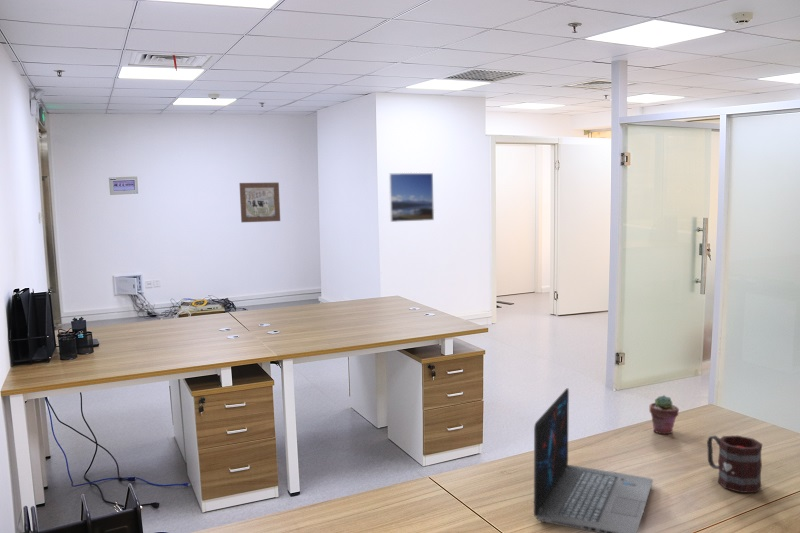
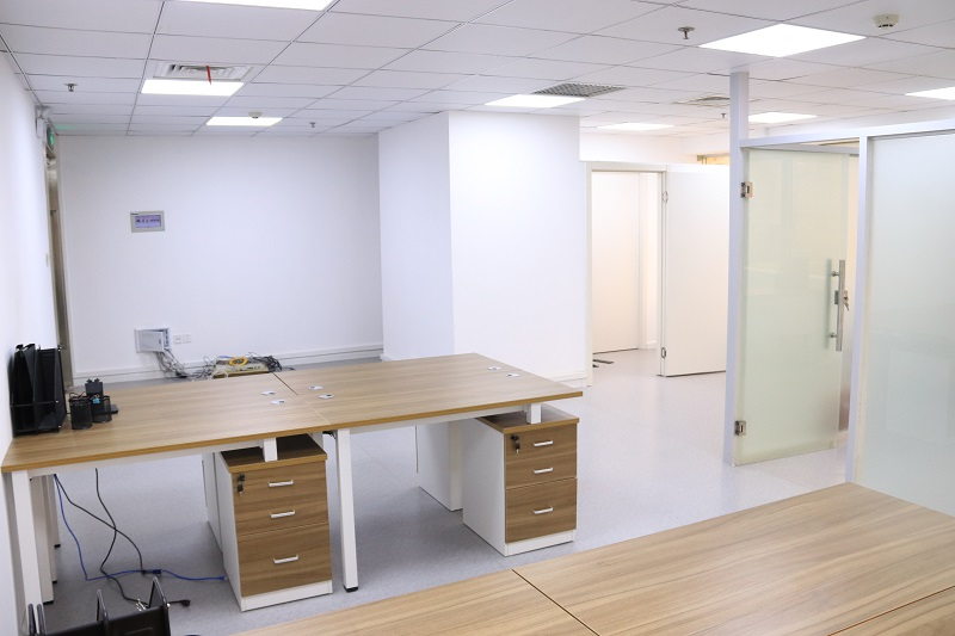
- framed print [388,172,435,223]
- laptop [533,387,654,533]
- potted succulent [648,394,680,435]
- wall art [238,182,281,223]
- mug [706,435,763,494]
